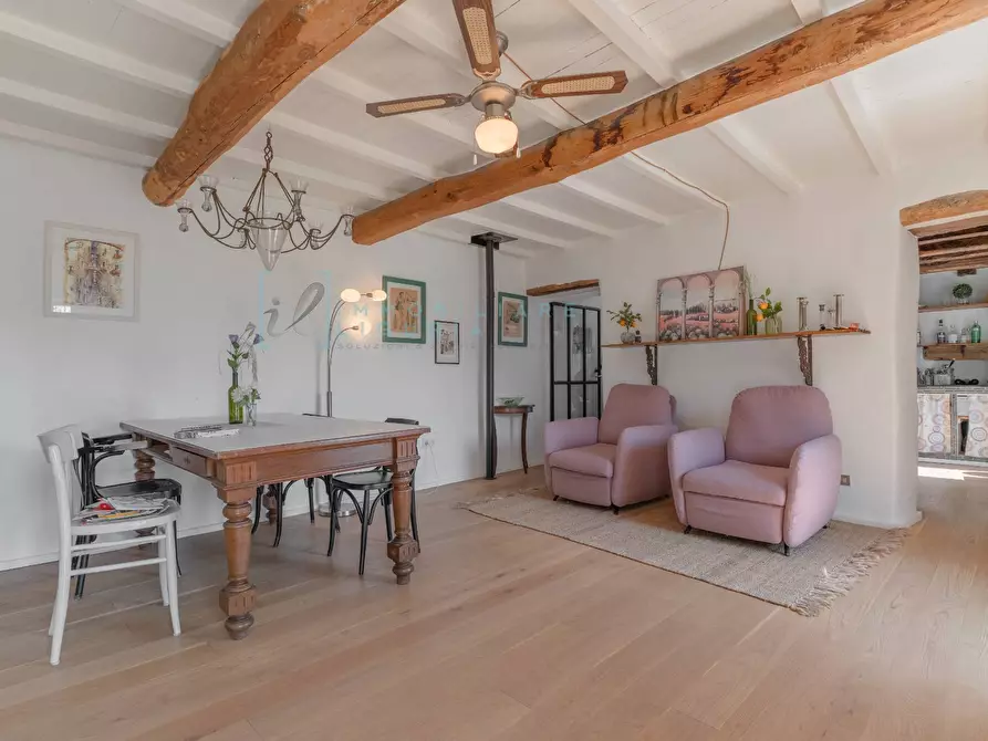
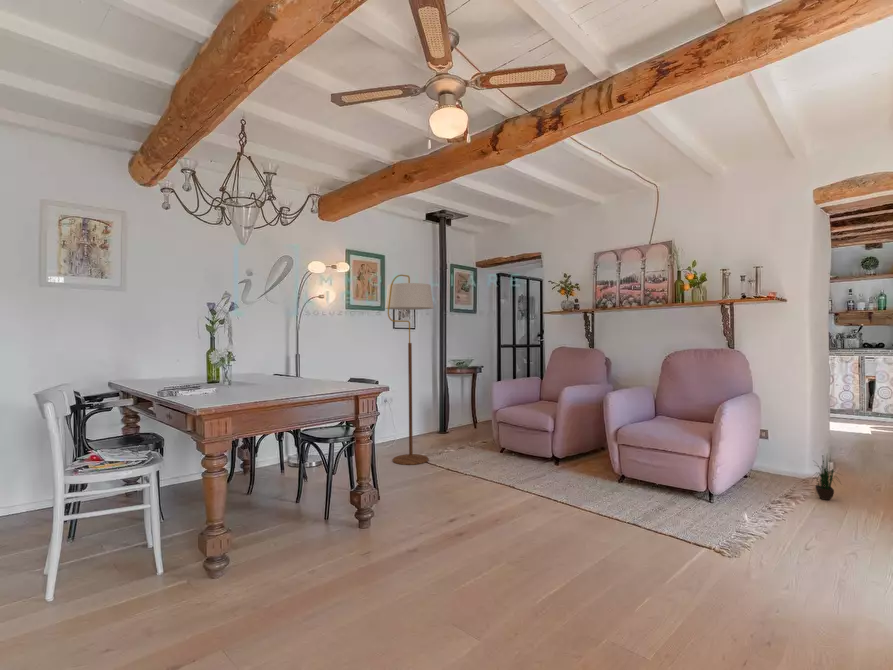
+ floor lamp [384,274,435,466]
+ potted plant [810,454,842,501]
